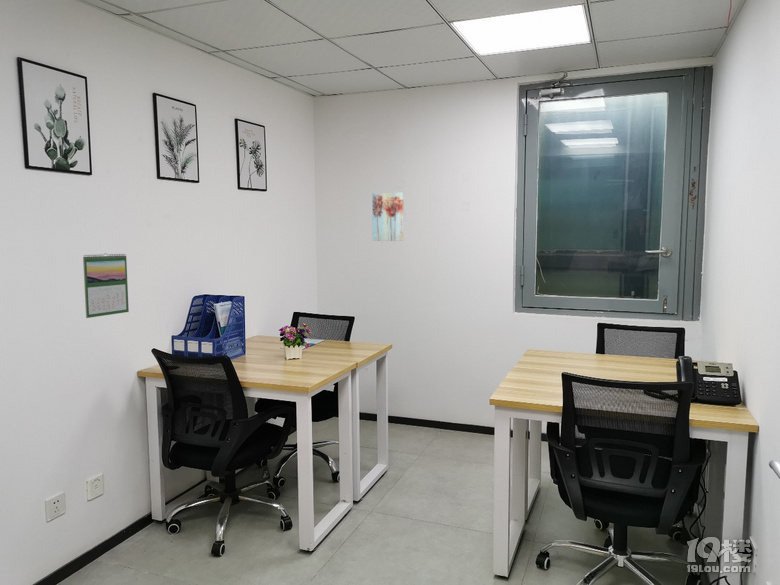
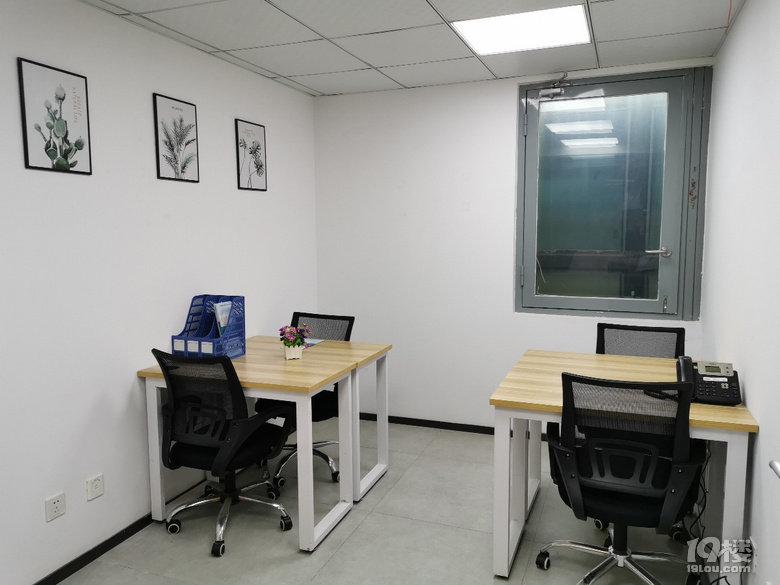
- wall art [372,191,404,242]
- calendar [82,252,130,319]
